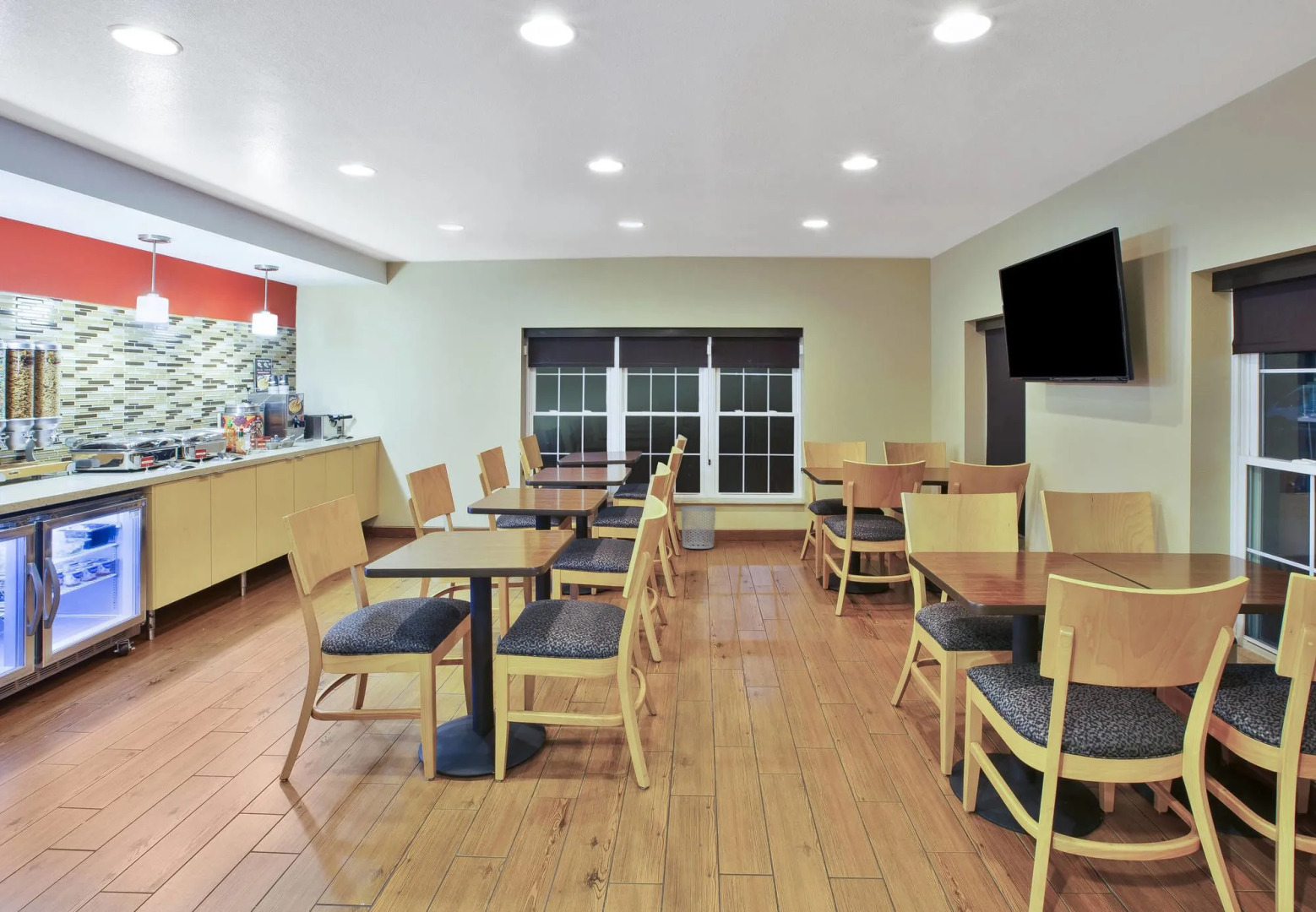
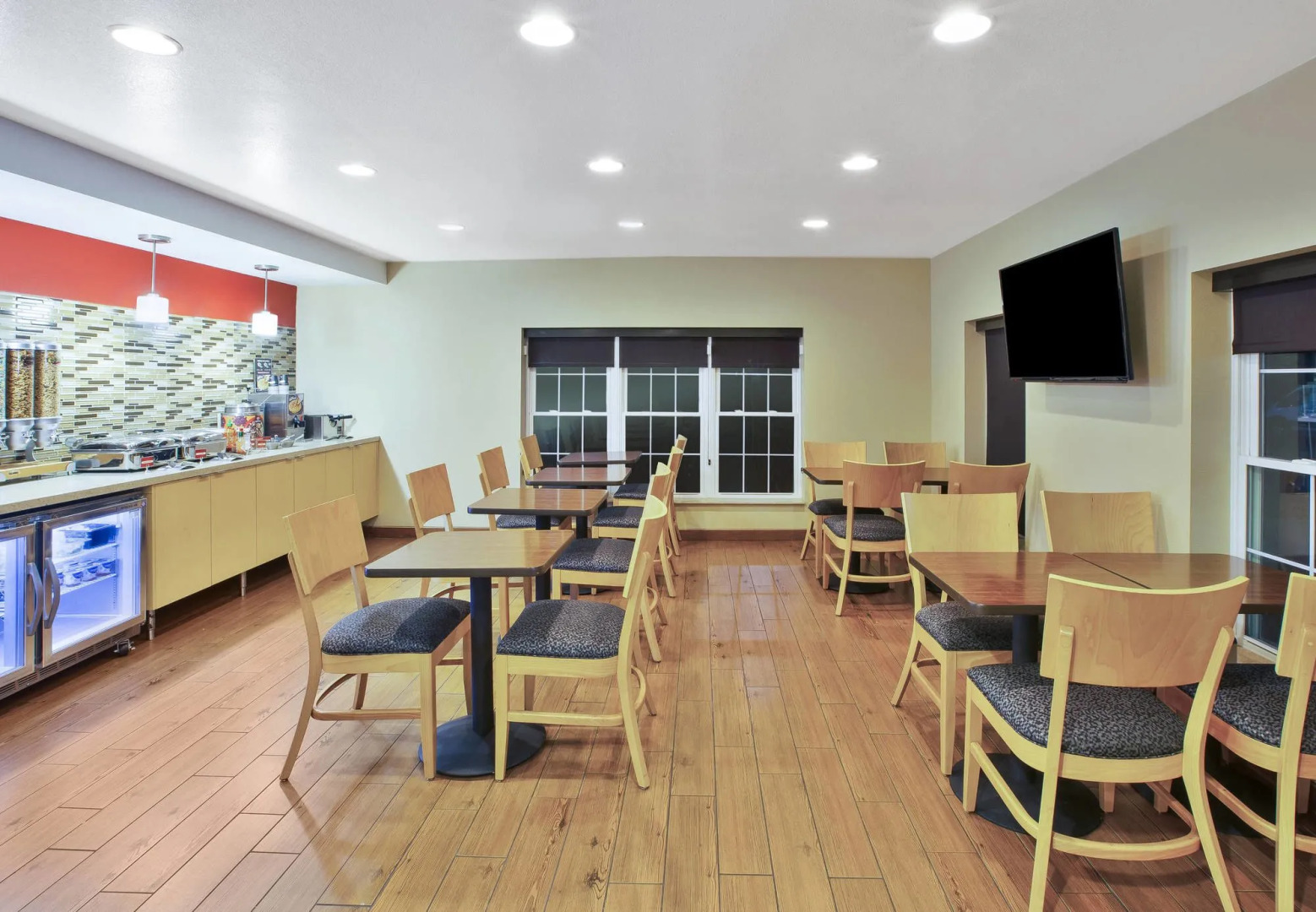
- waste bin [680,505,716,550]
